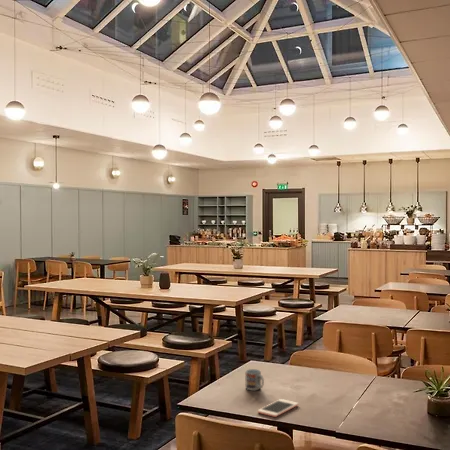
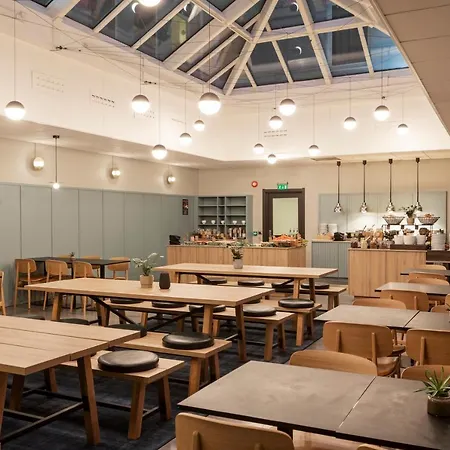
- cup [244,368,265,391]
- cell phone [257,398,300,418]
